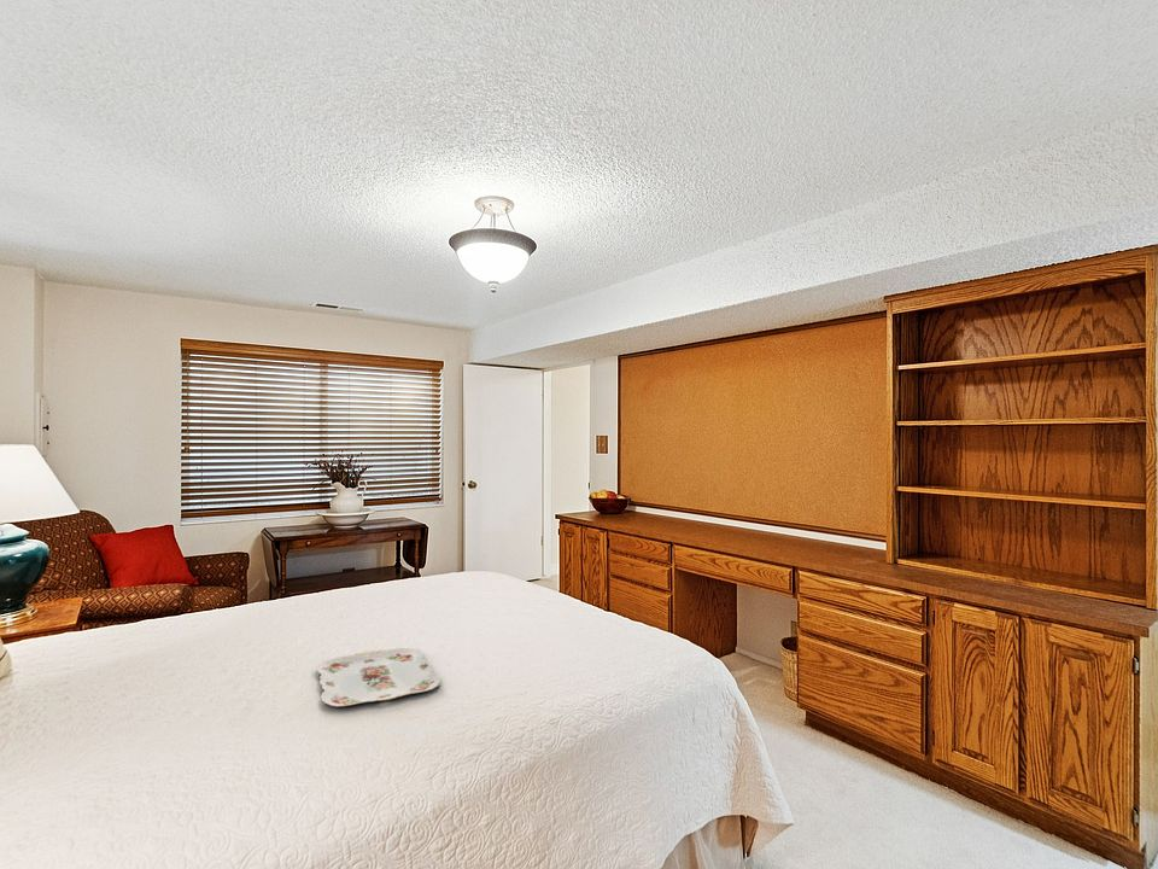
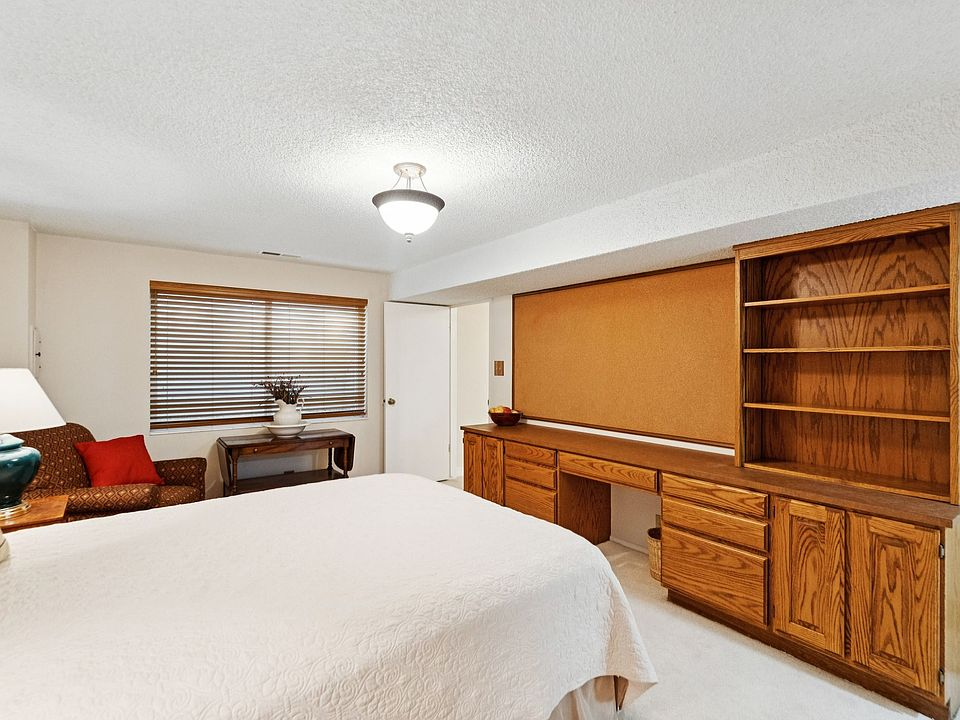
- serving tray [315,647,441,707]
